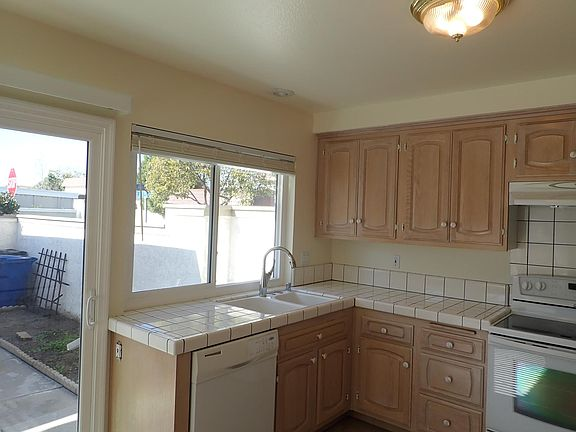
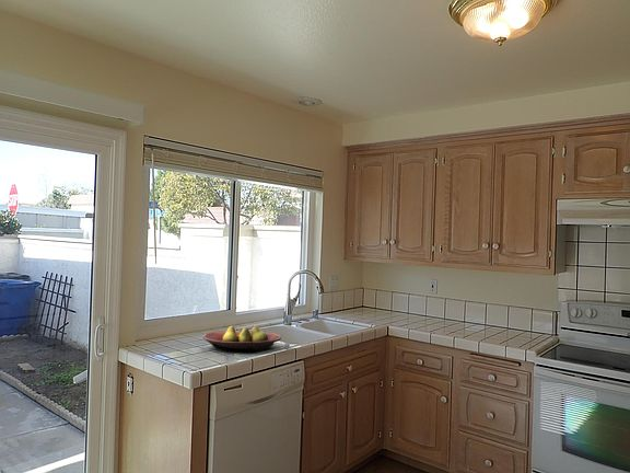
+ fruit bowl [202,325,282,353]
